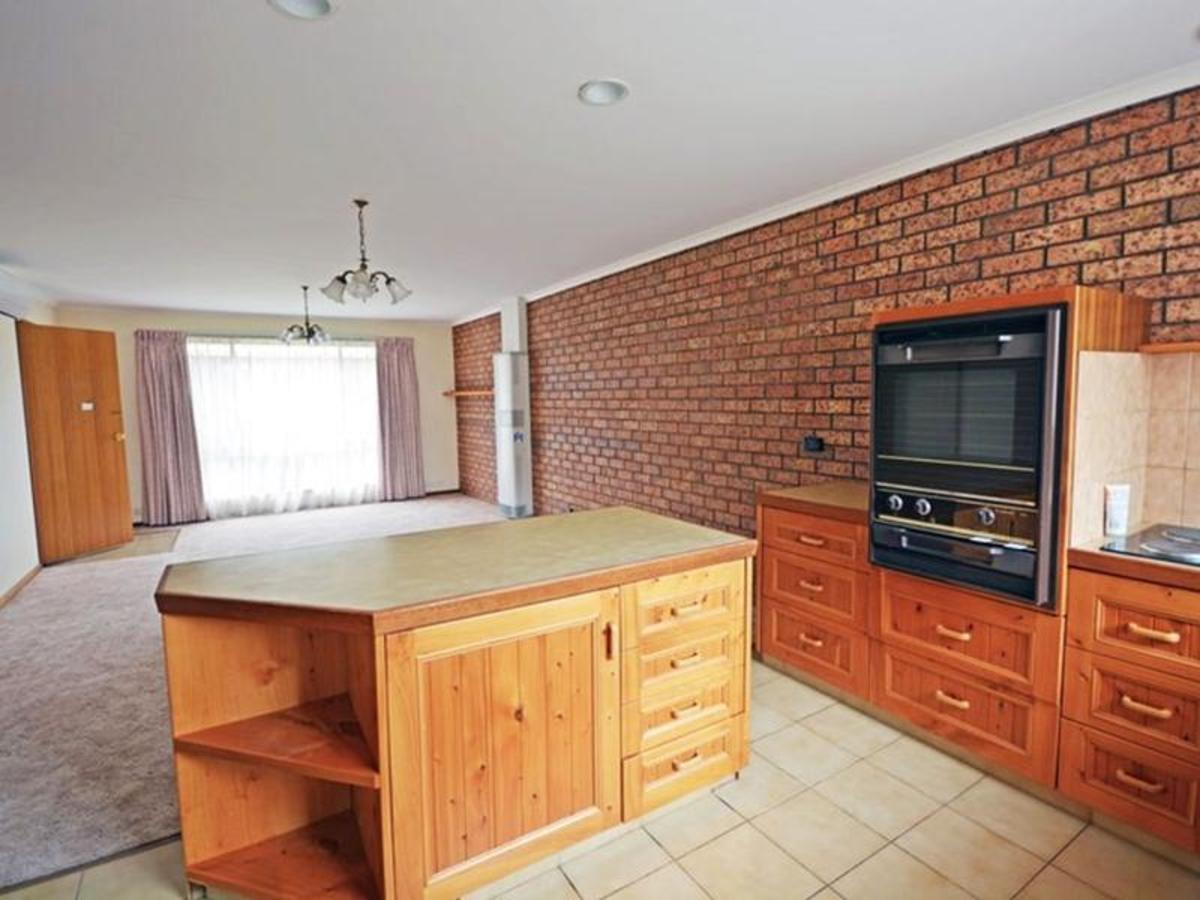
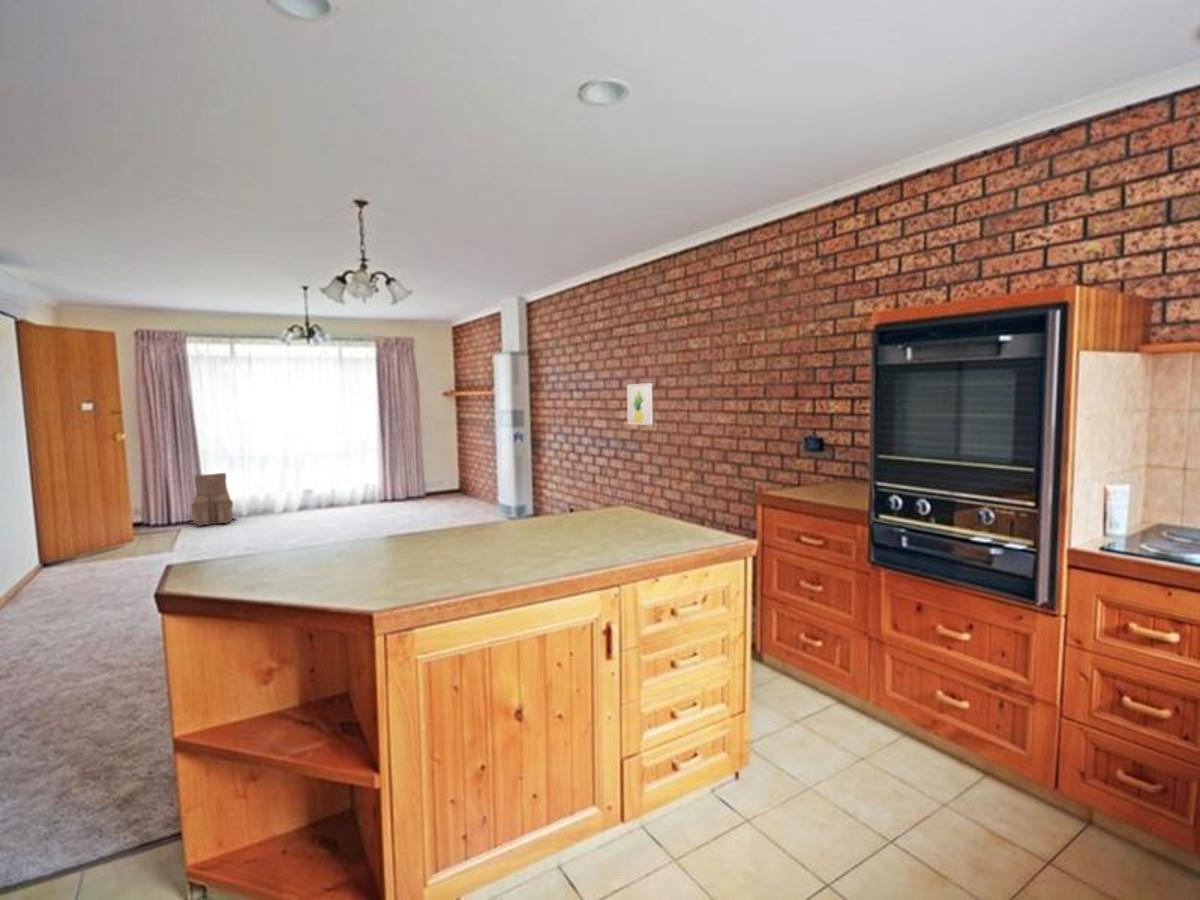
+ wall art [626,382,654,426]
+ backpack [189,472,237,527]
